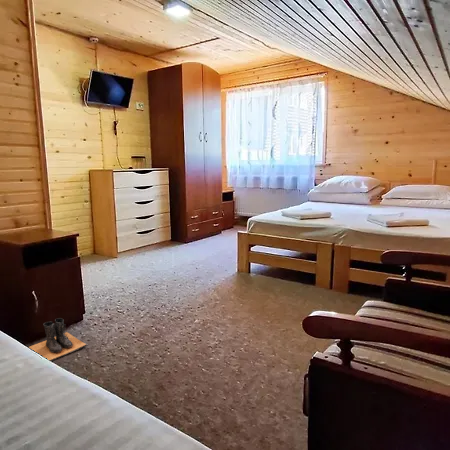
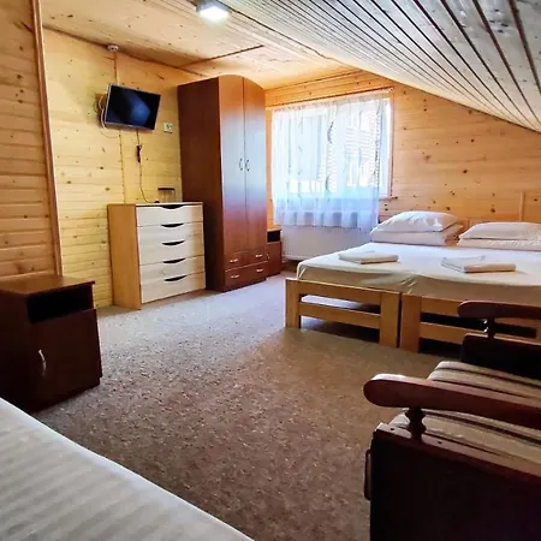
- boots [28,317,87,362]
